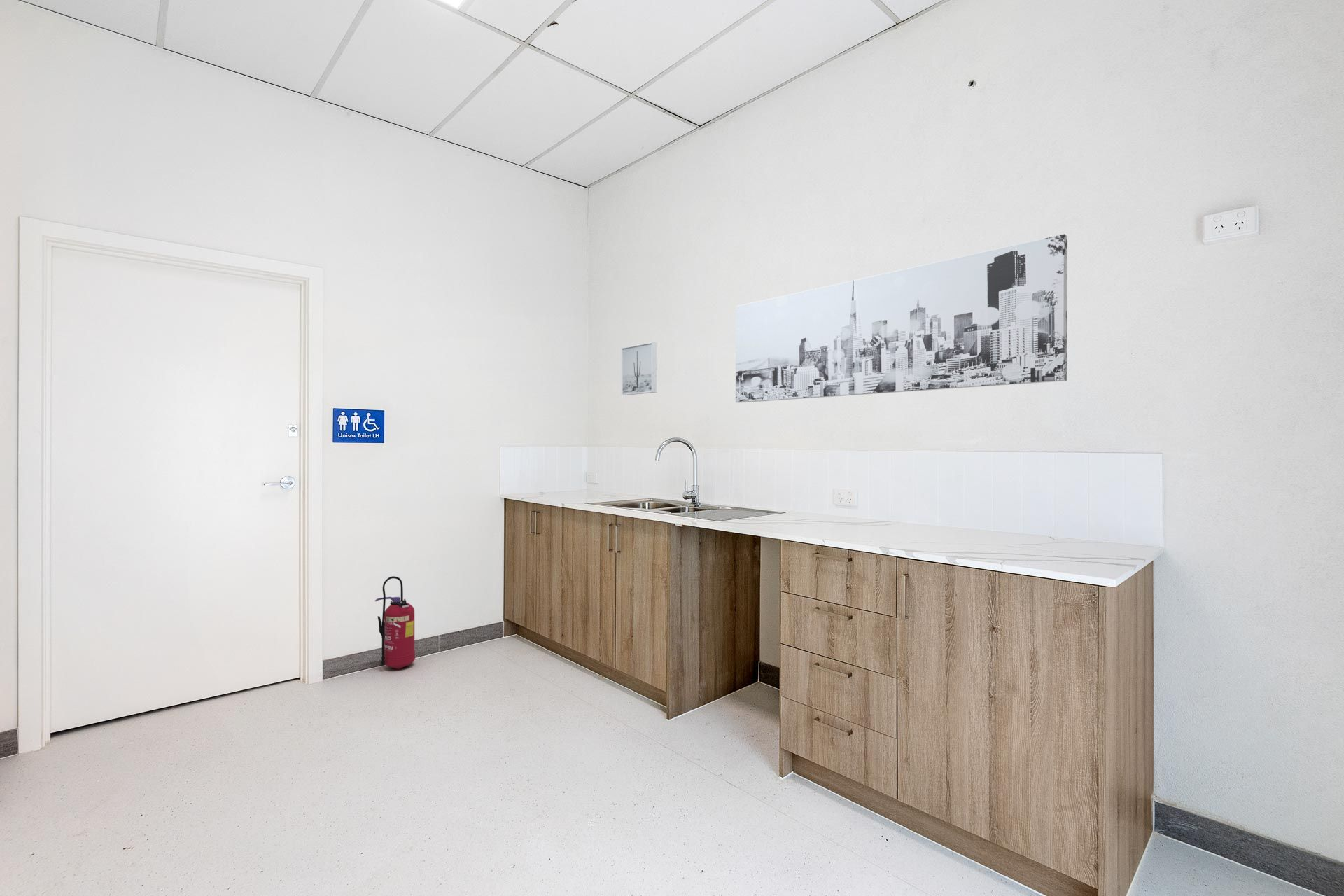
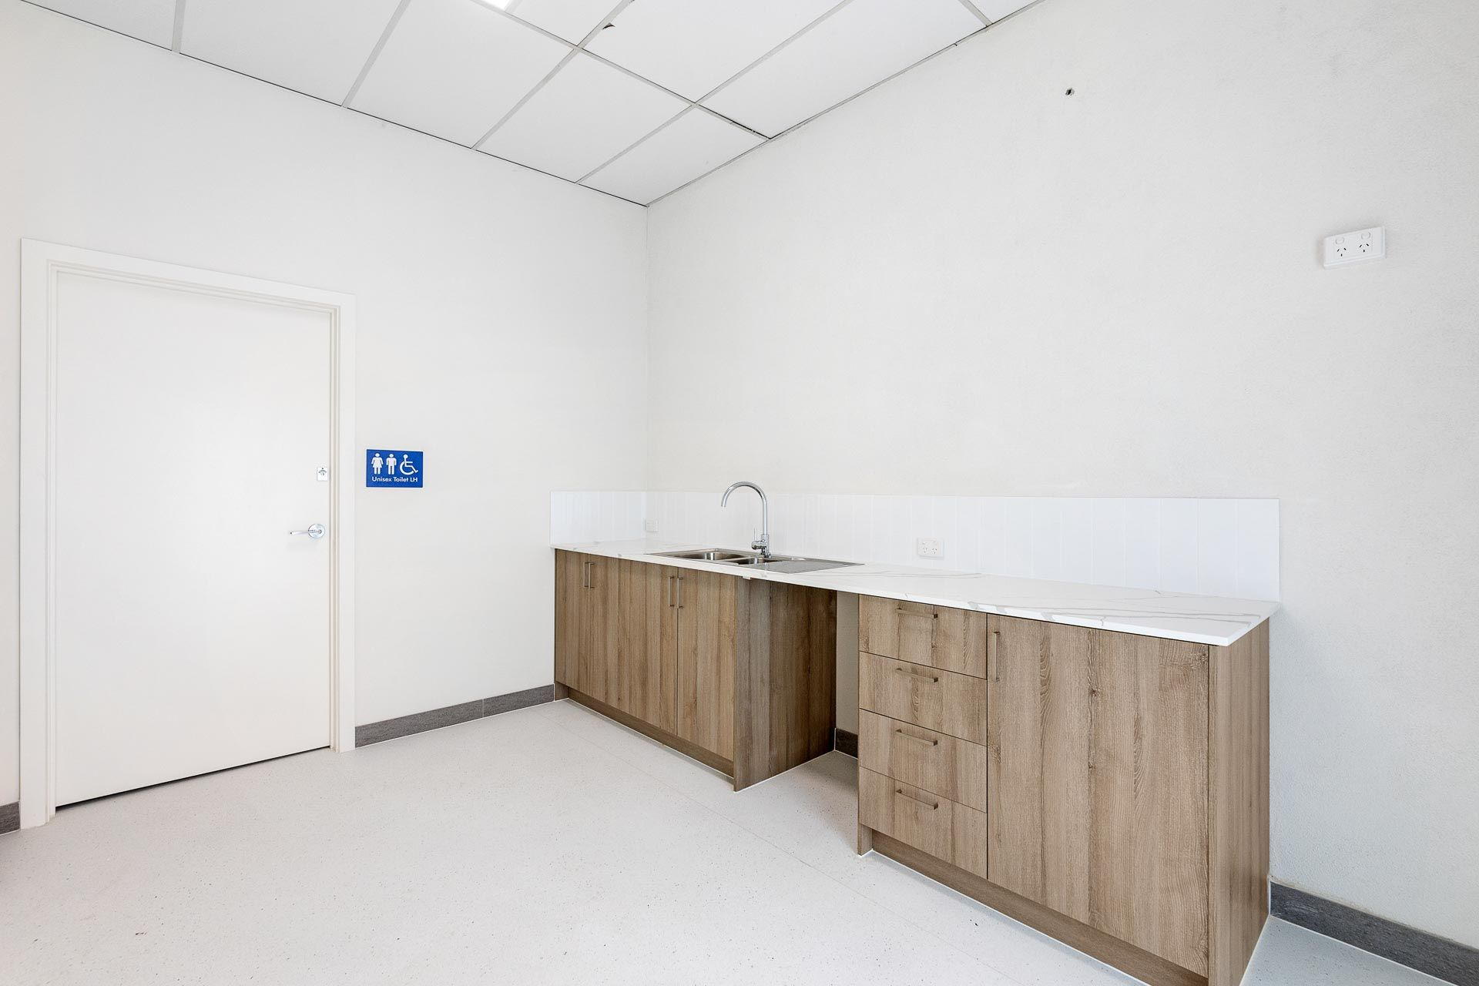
- wall art [735,234,1068,403]
- fire extinguisher [374,575,416,670]
- wall art [621,342,658,396]
